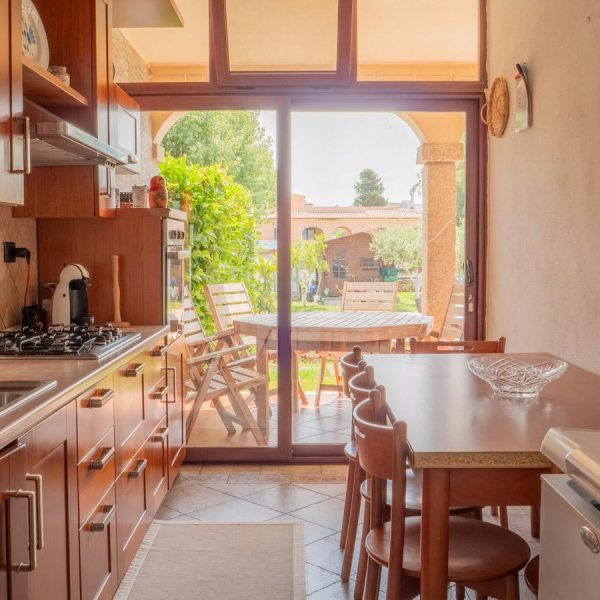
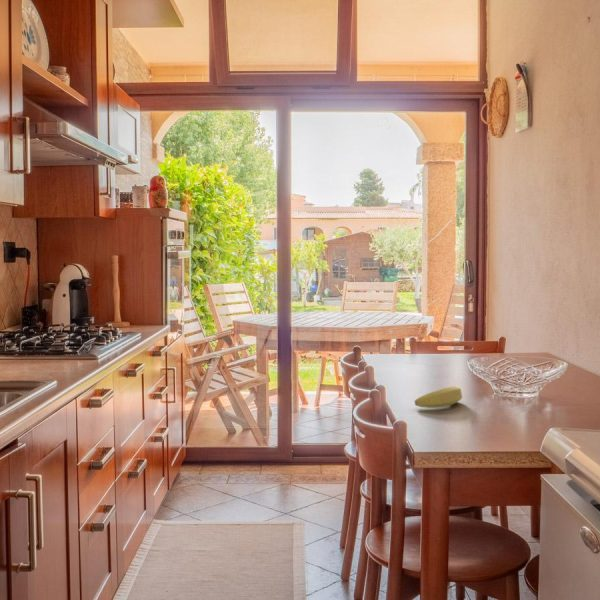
+ banana [414,385,463,409]
